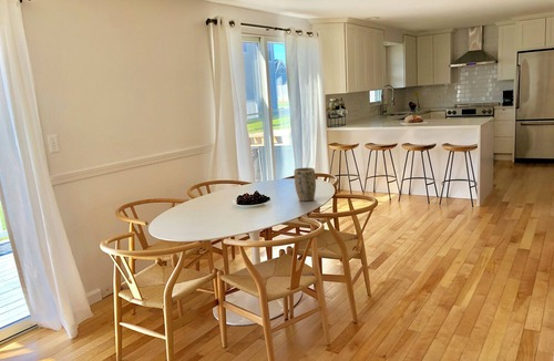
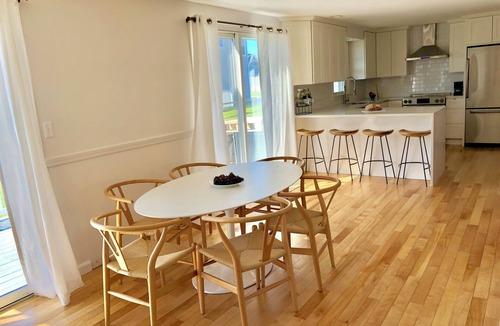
- plant pot [294,166,317,203]
